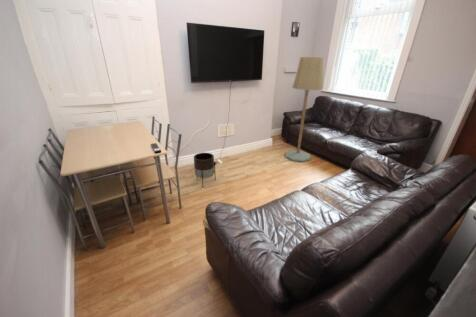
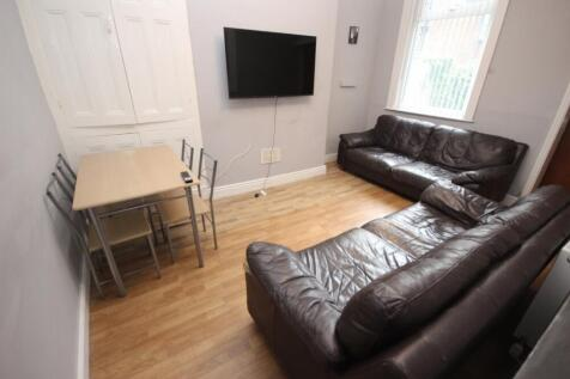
- floor lamp [285,56,324,163]
- planter [193,152,217,187]
